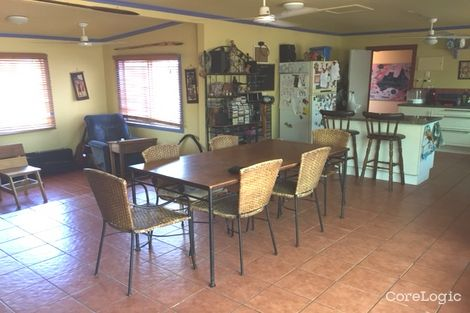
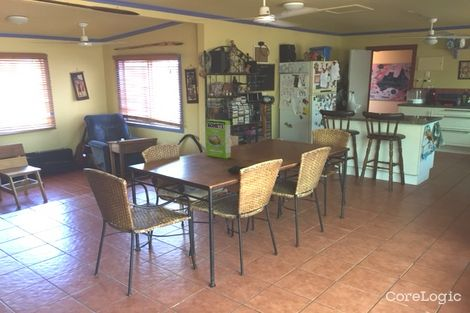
+ cake mix box [205,119,232,159]
